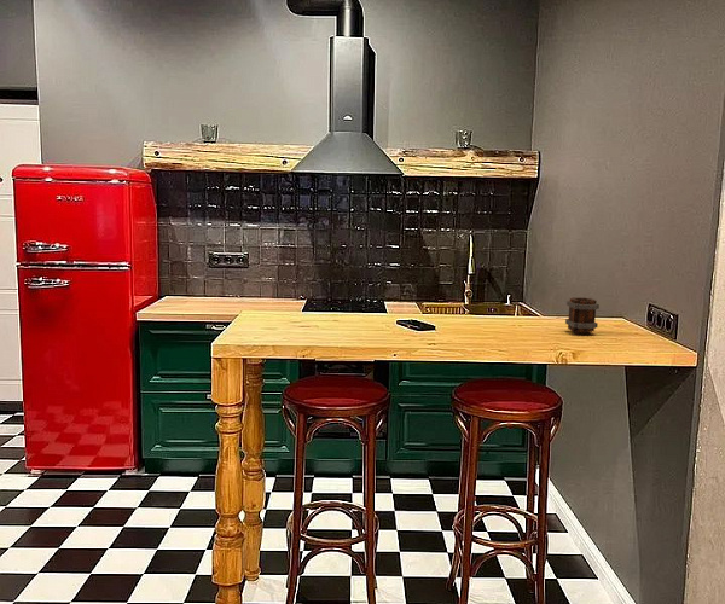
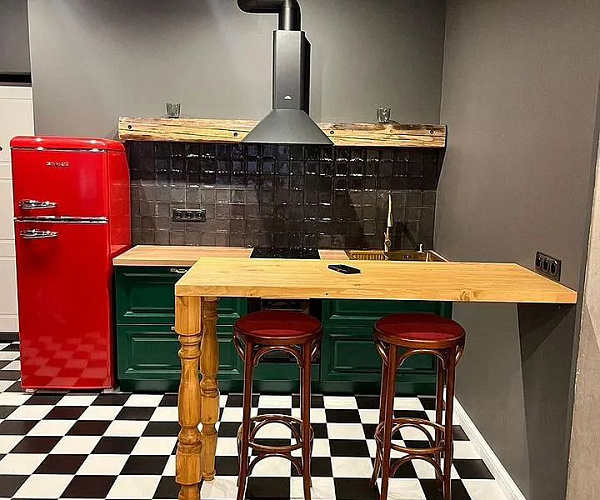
- mug [564,296,601,336]
